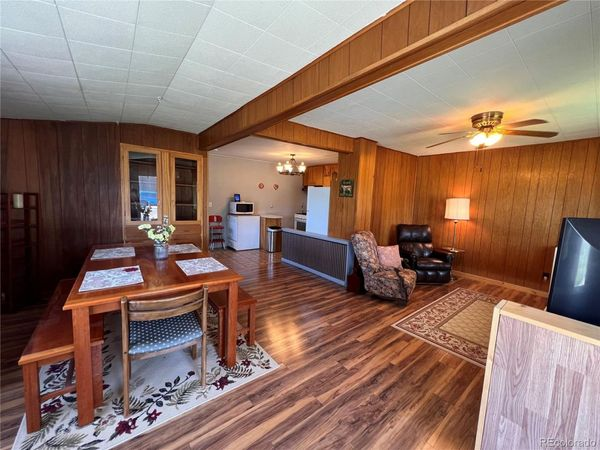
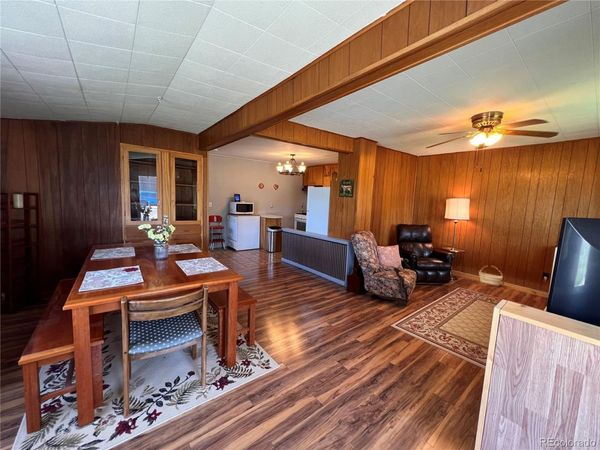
+ basket [478,265,504,287]
